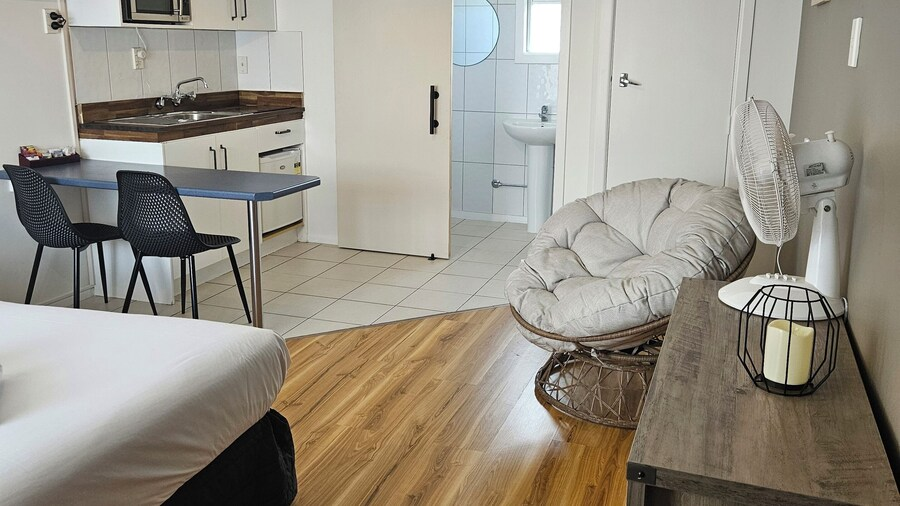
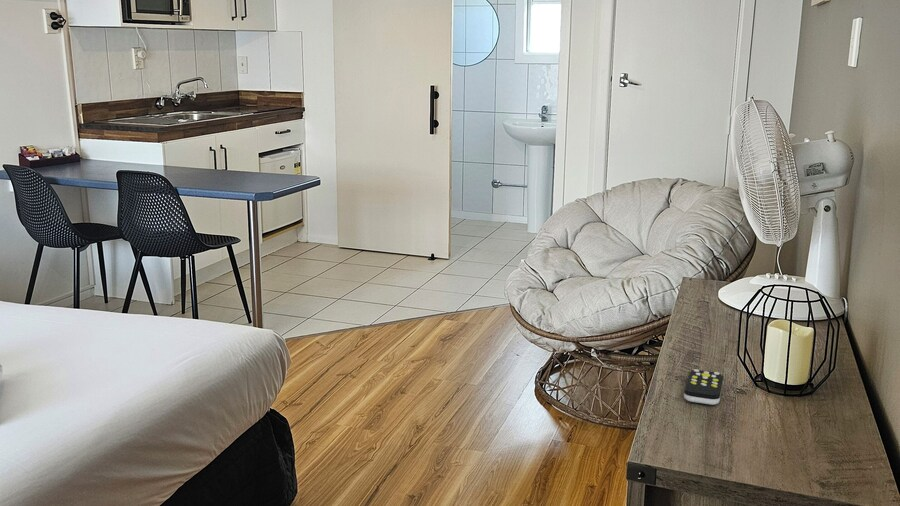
+ remote control [683,368,724,406]
